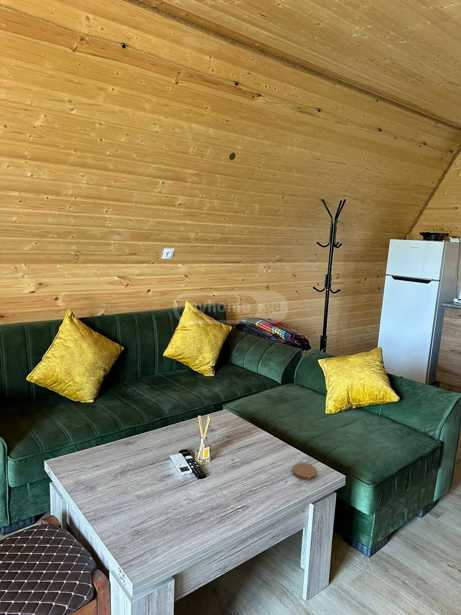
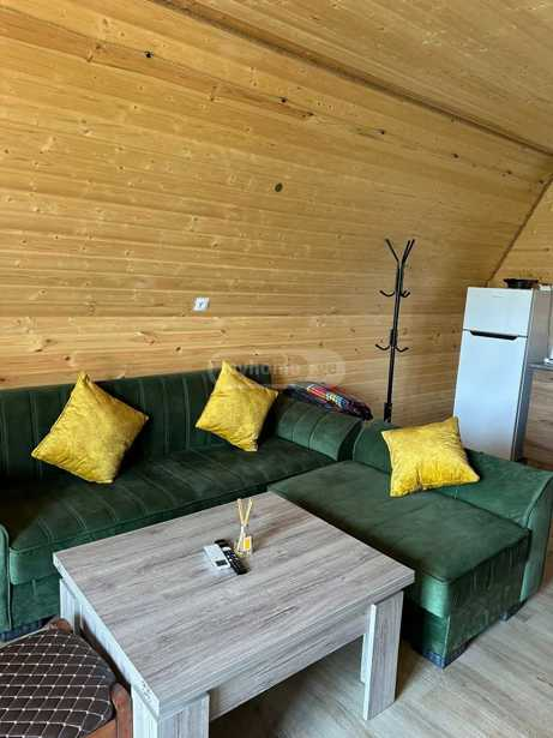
- coaster [292,462,318,481]
